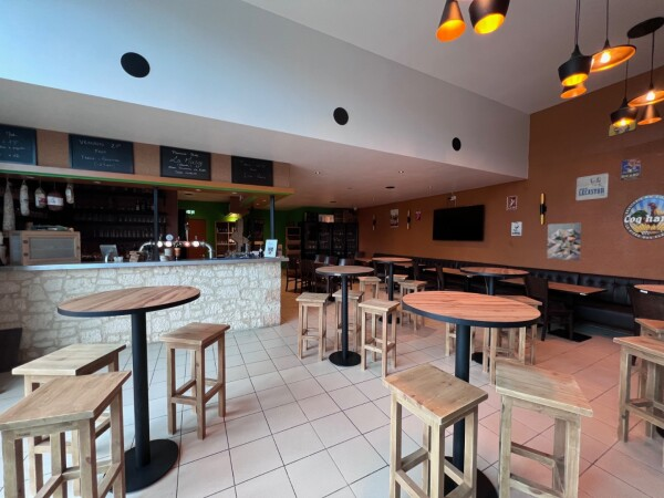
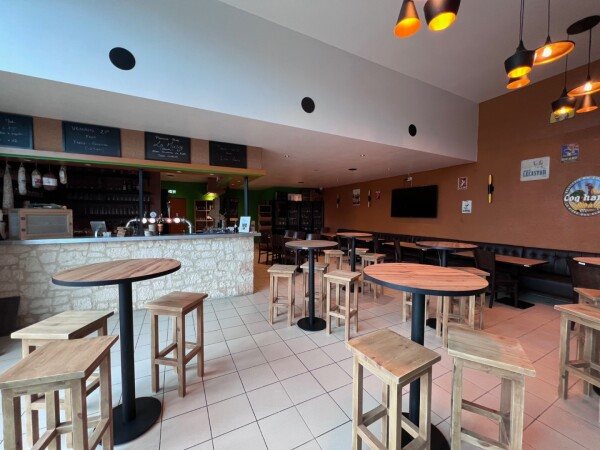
- wall art [546,221,582,261]
